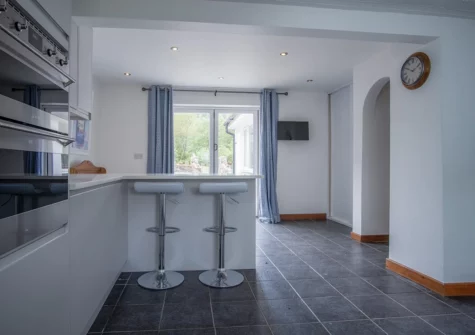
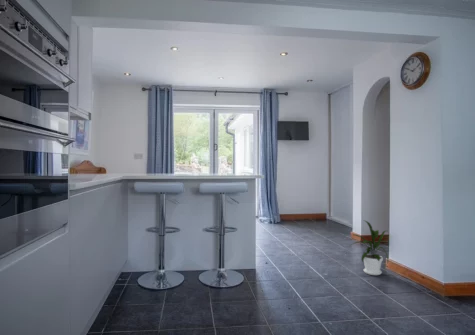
+ house plant [343,219,389,276]
